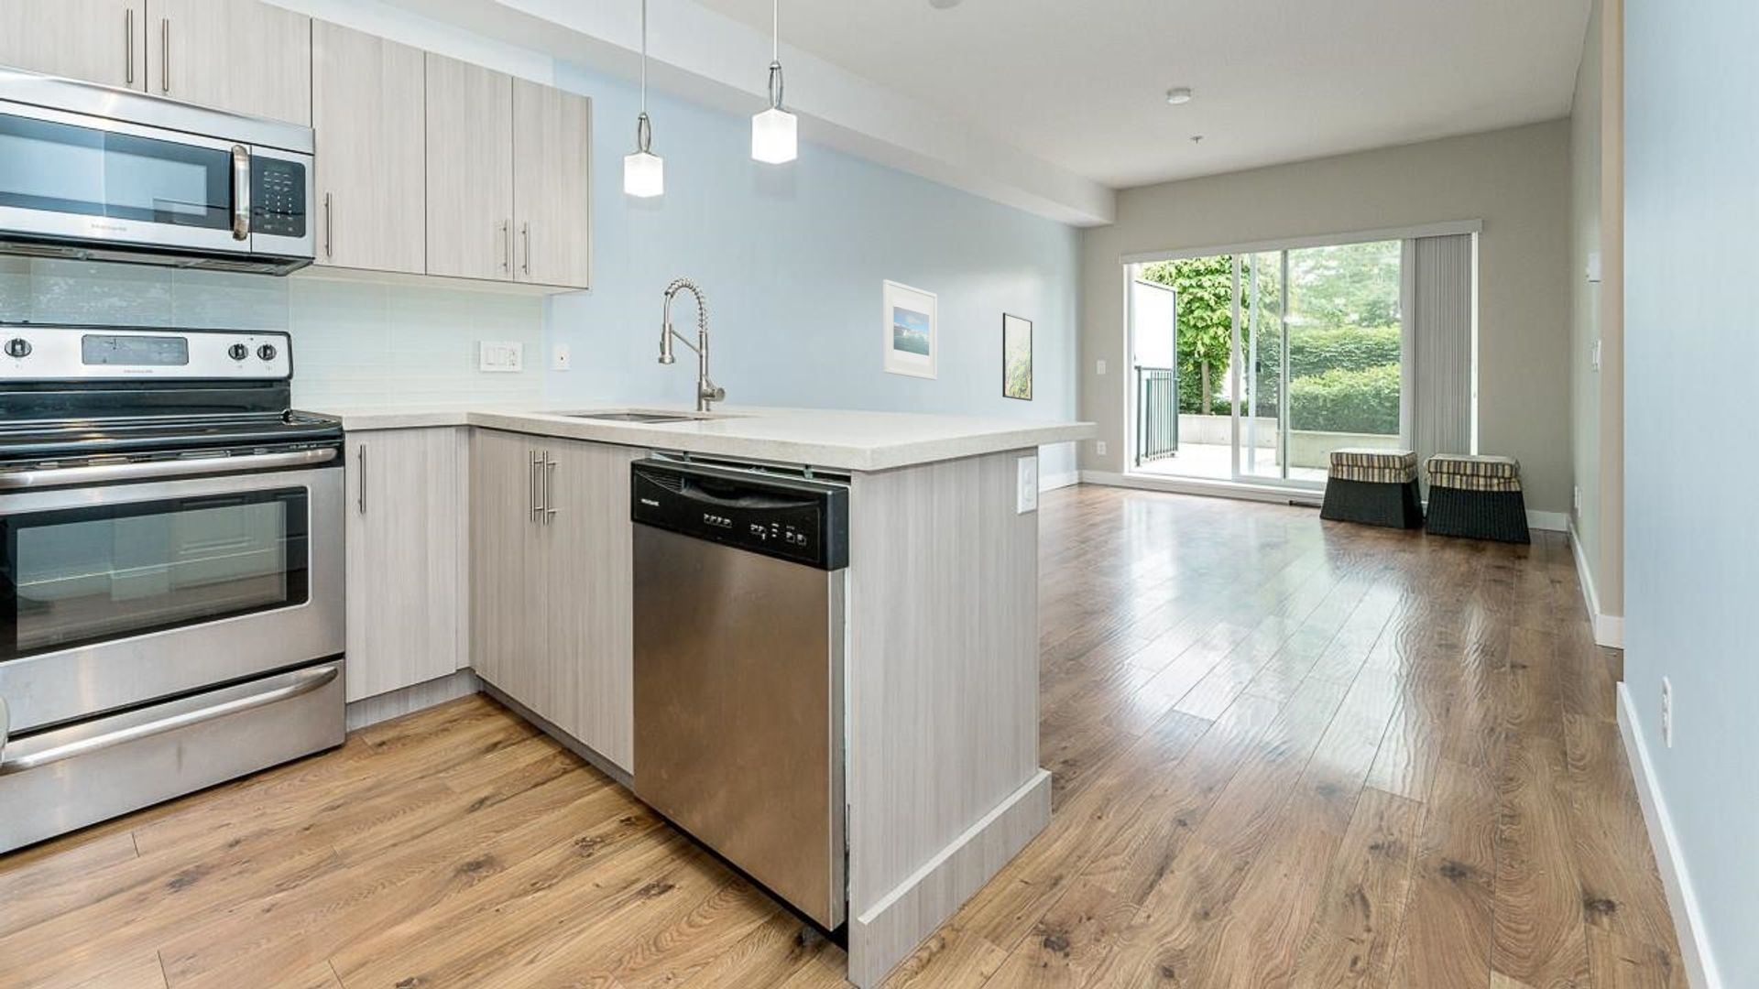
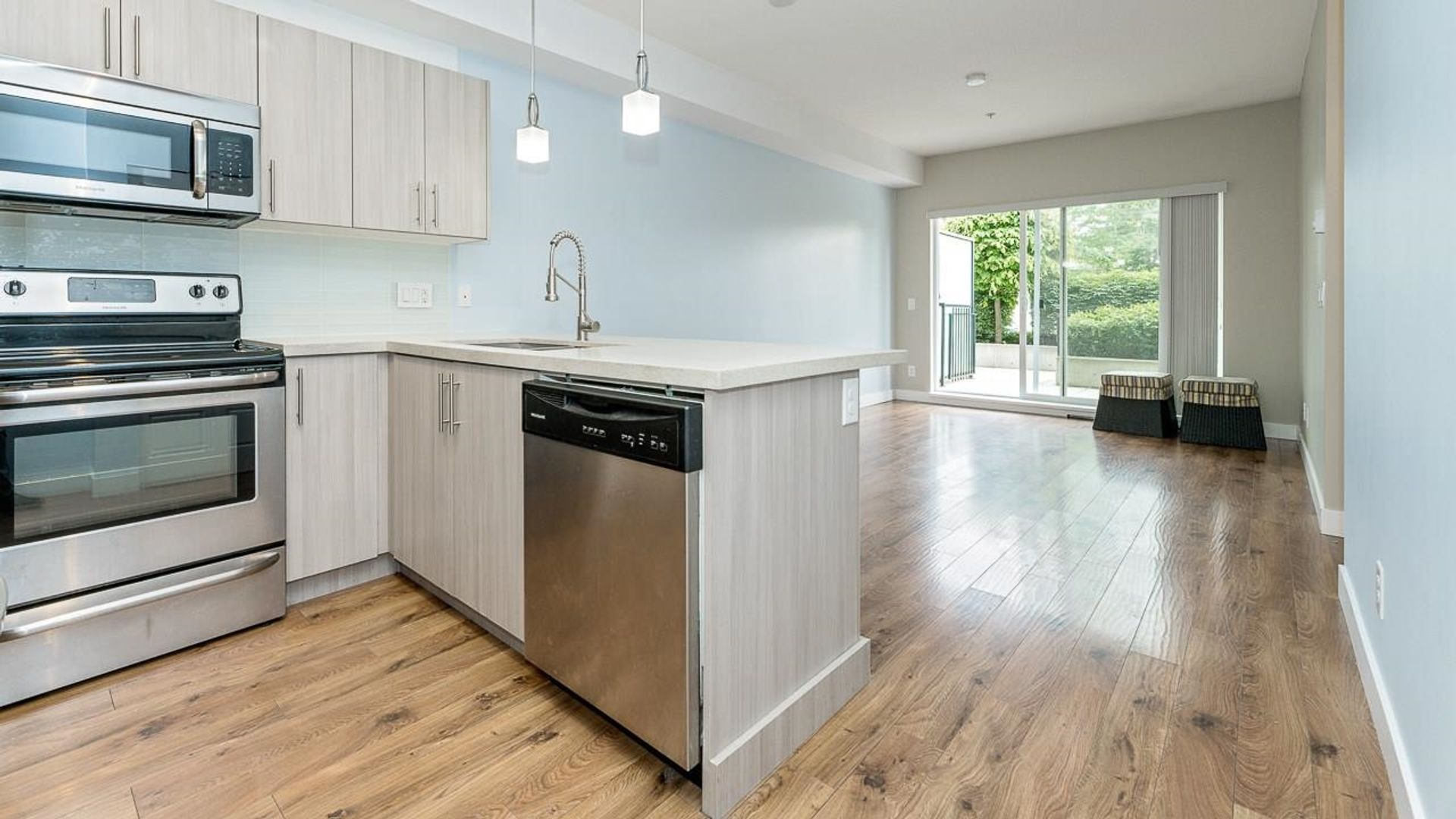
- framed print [1002,312,1033,402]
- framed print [882,279,939,380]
